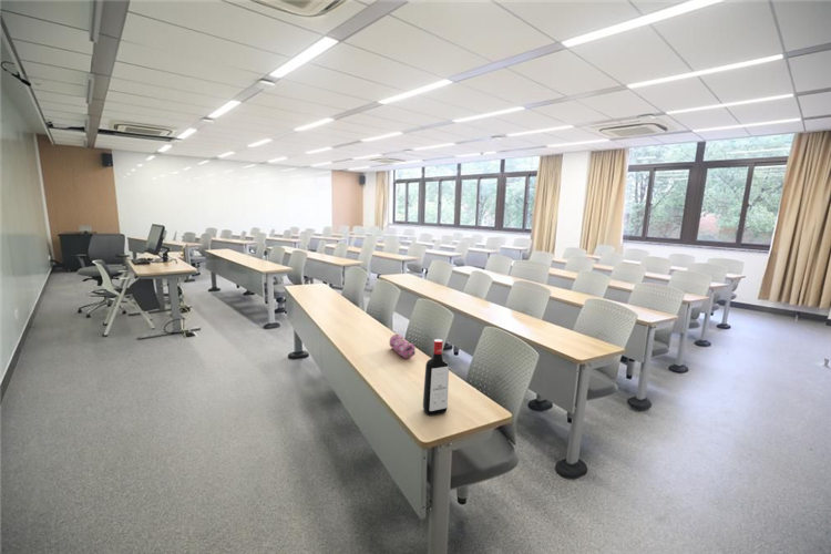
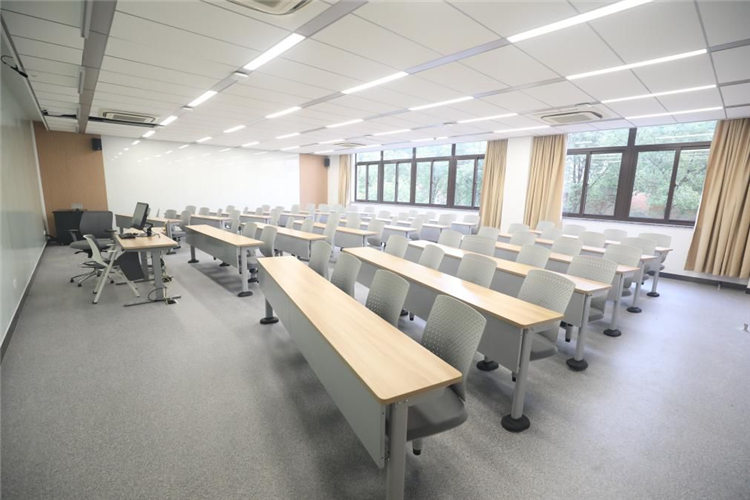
- pencil case [389,334,417,360]
- liquor bottle [422,338,450,417]
